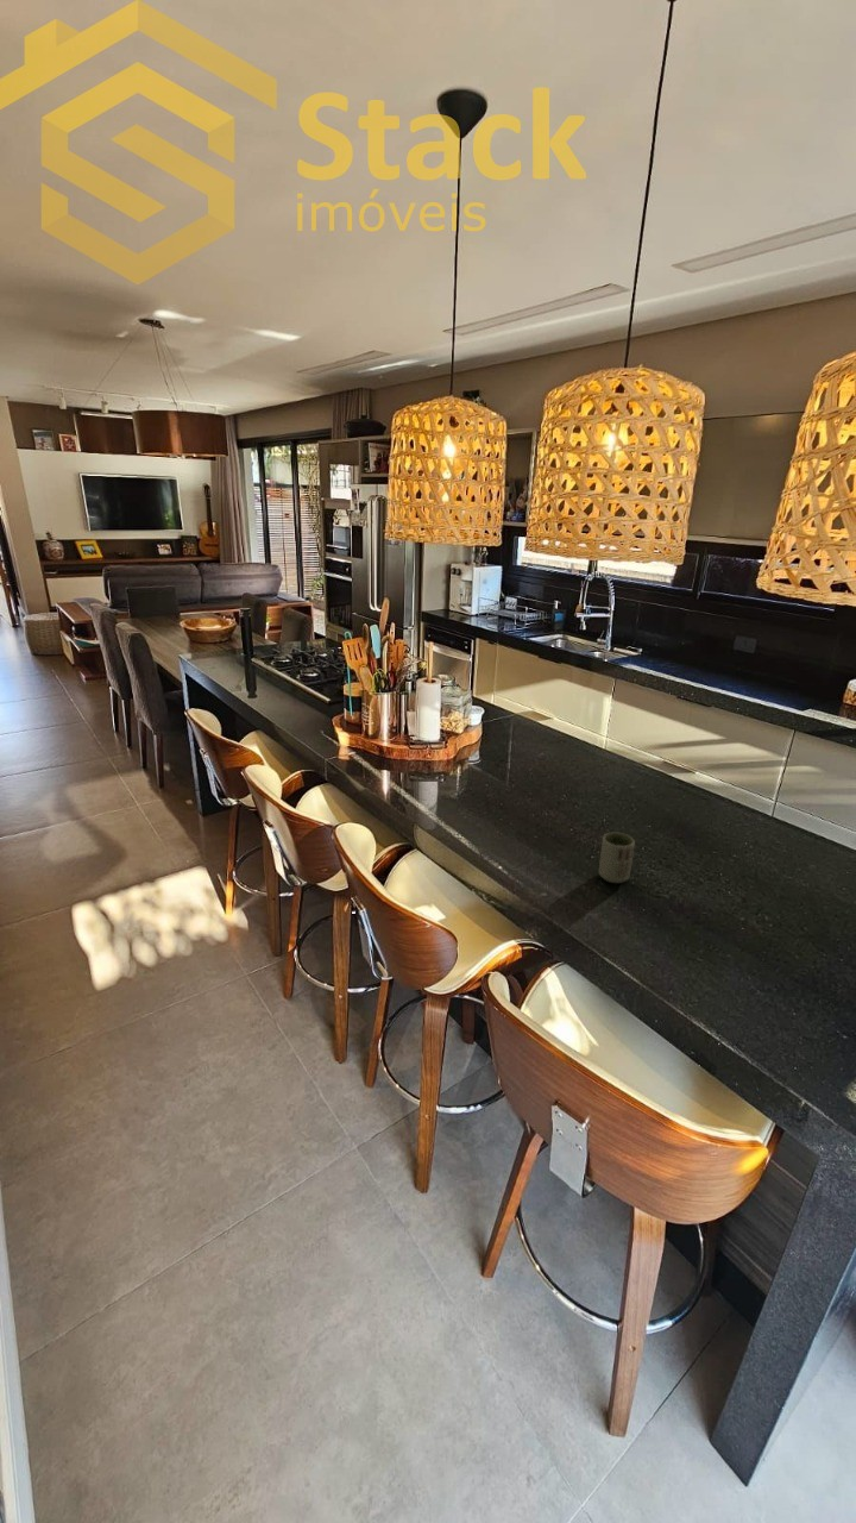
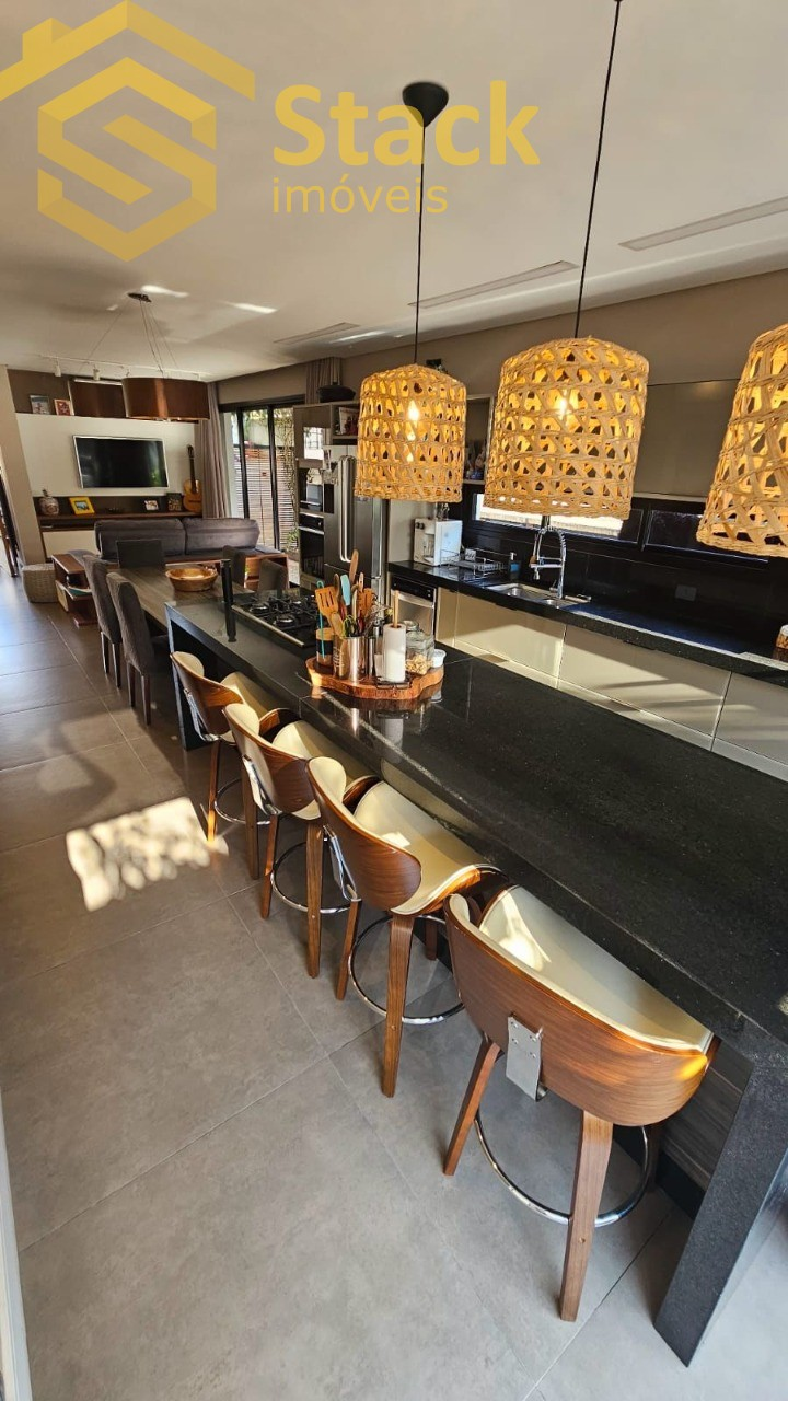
- cup [598,832,636,884]
